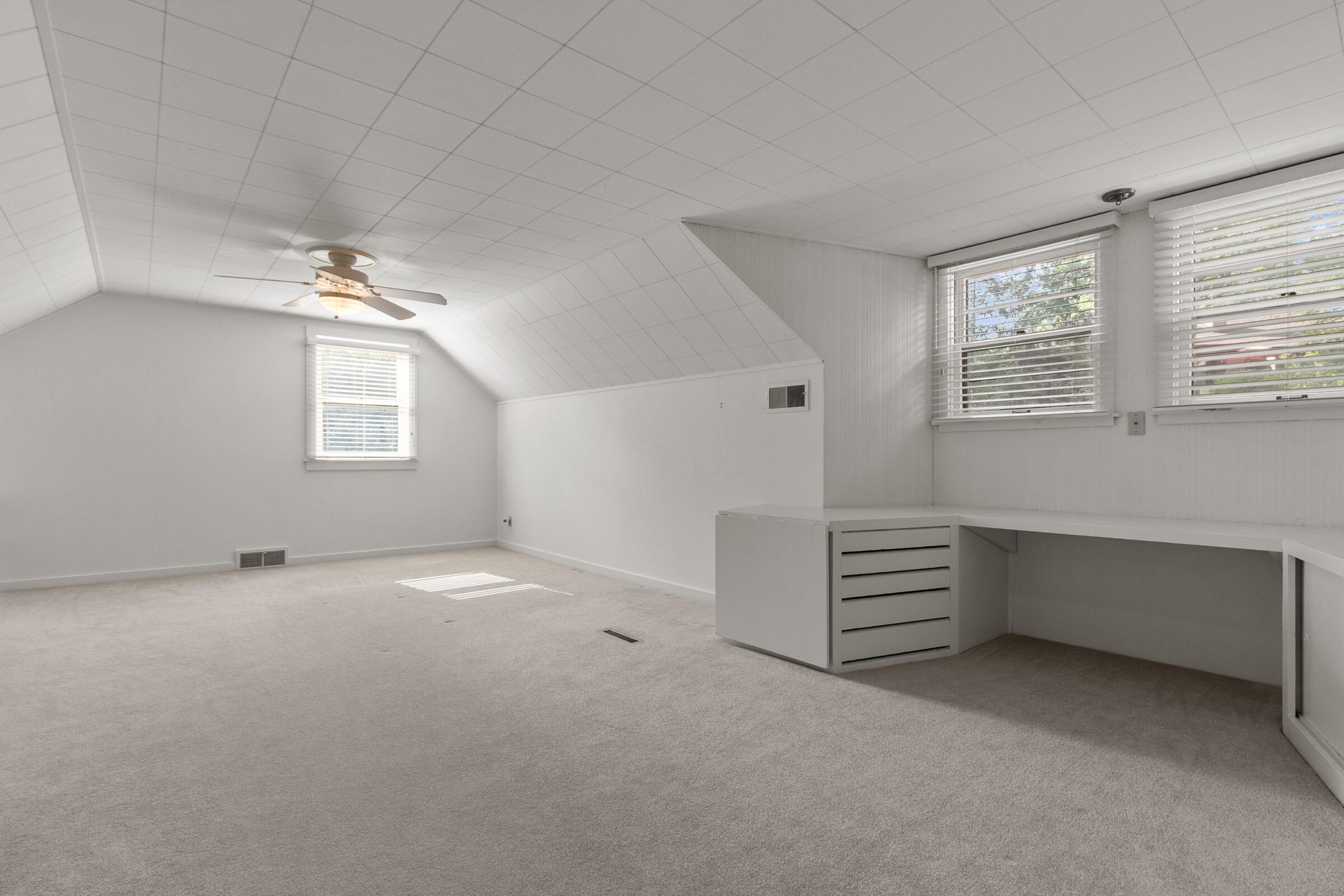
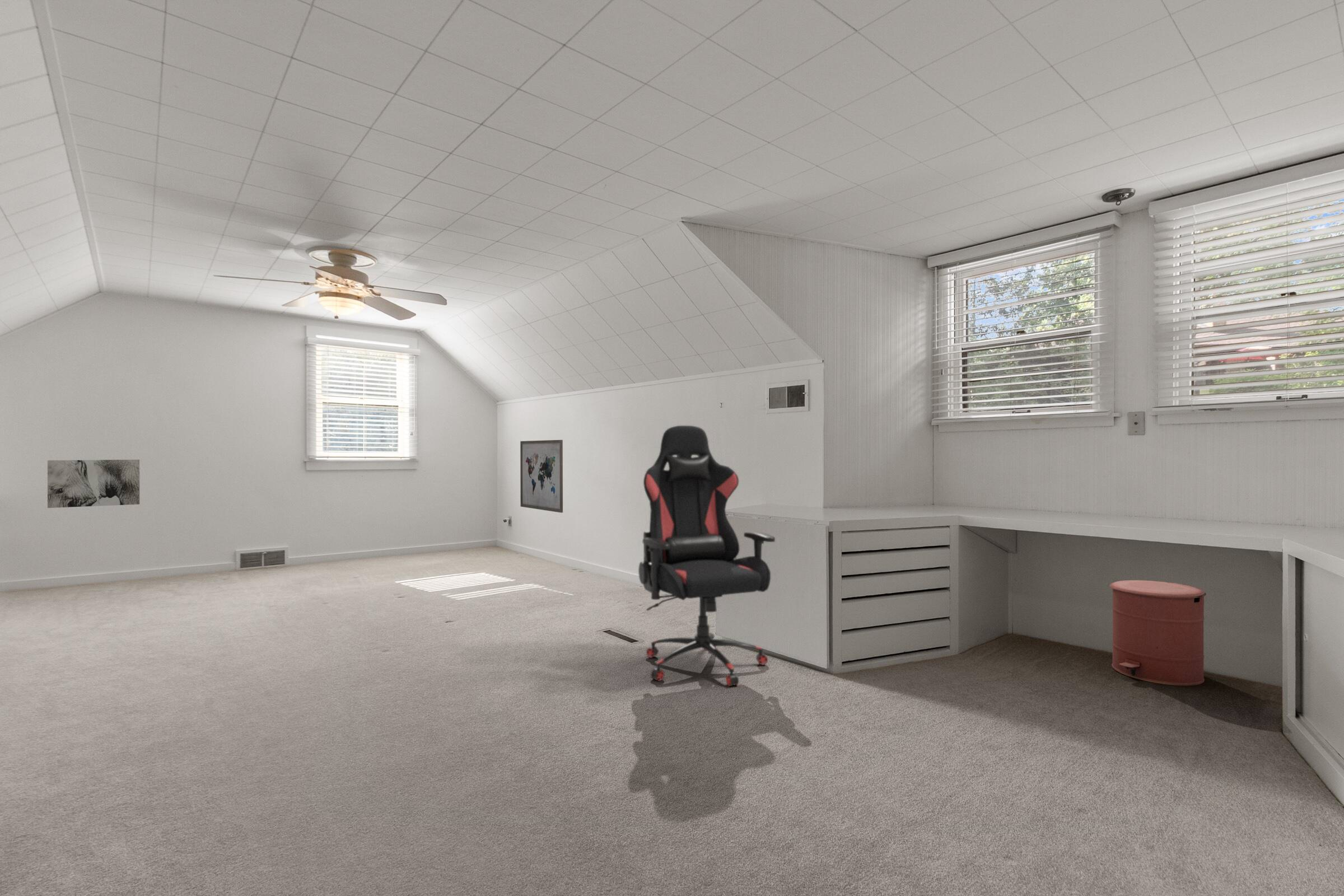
+ chair [638,425,776,687]
+ trash can [1109,580,1207,686]
+ wall art [47,459,140,508]
+ wall art [520,439,563,513]
